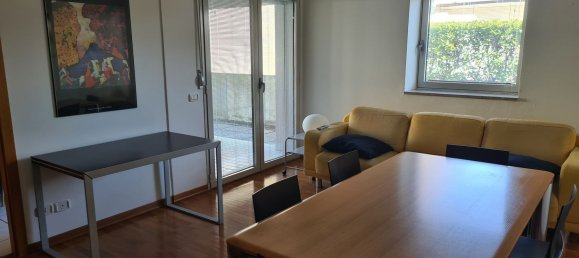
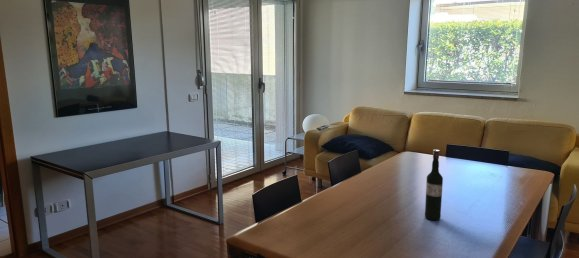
+ wine bottle [424,149,444,221]
